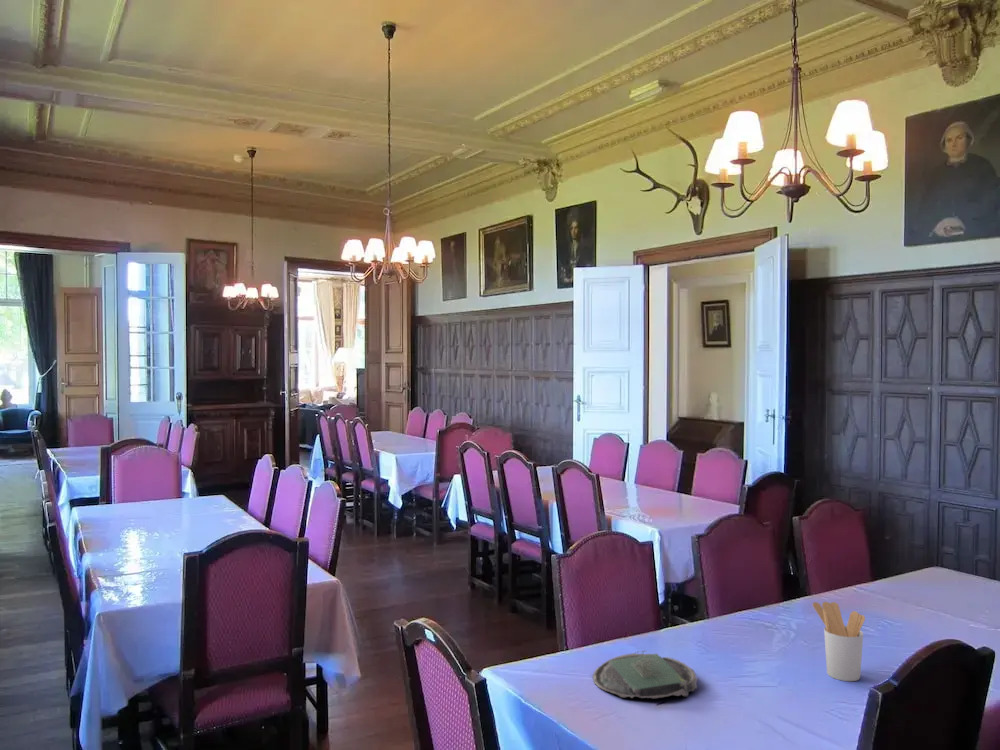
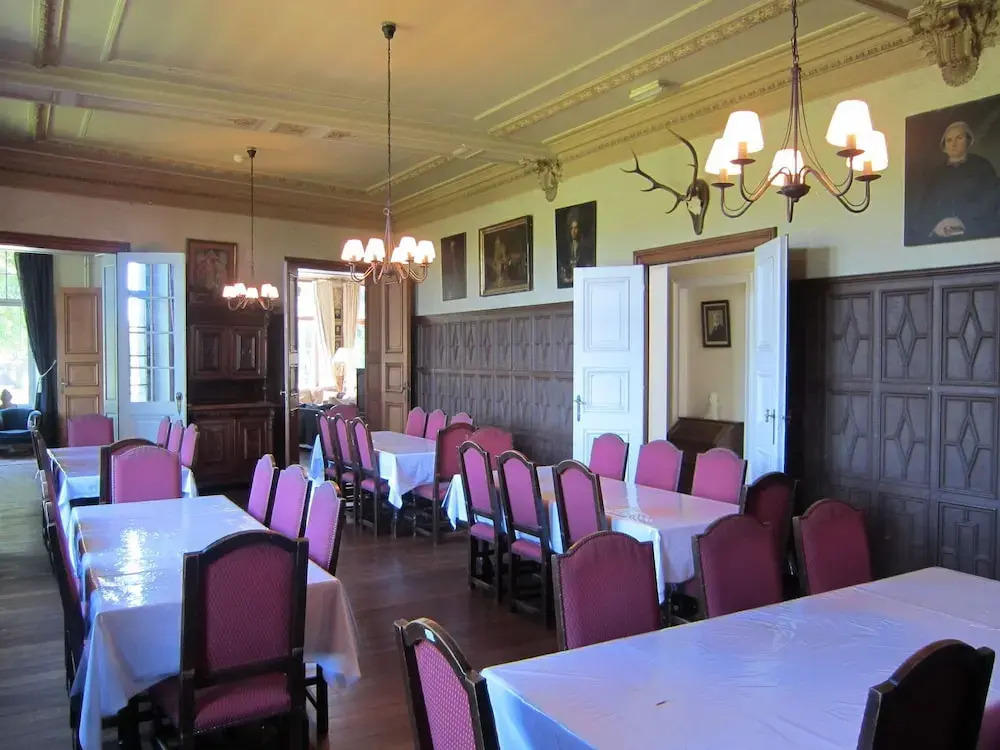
- plate [592,650,699,699]
- utensil holder [812,601,866,682]
